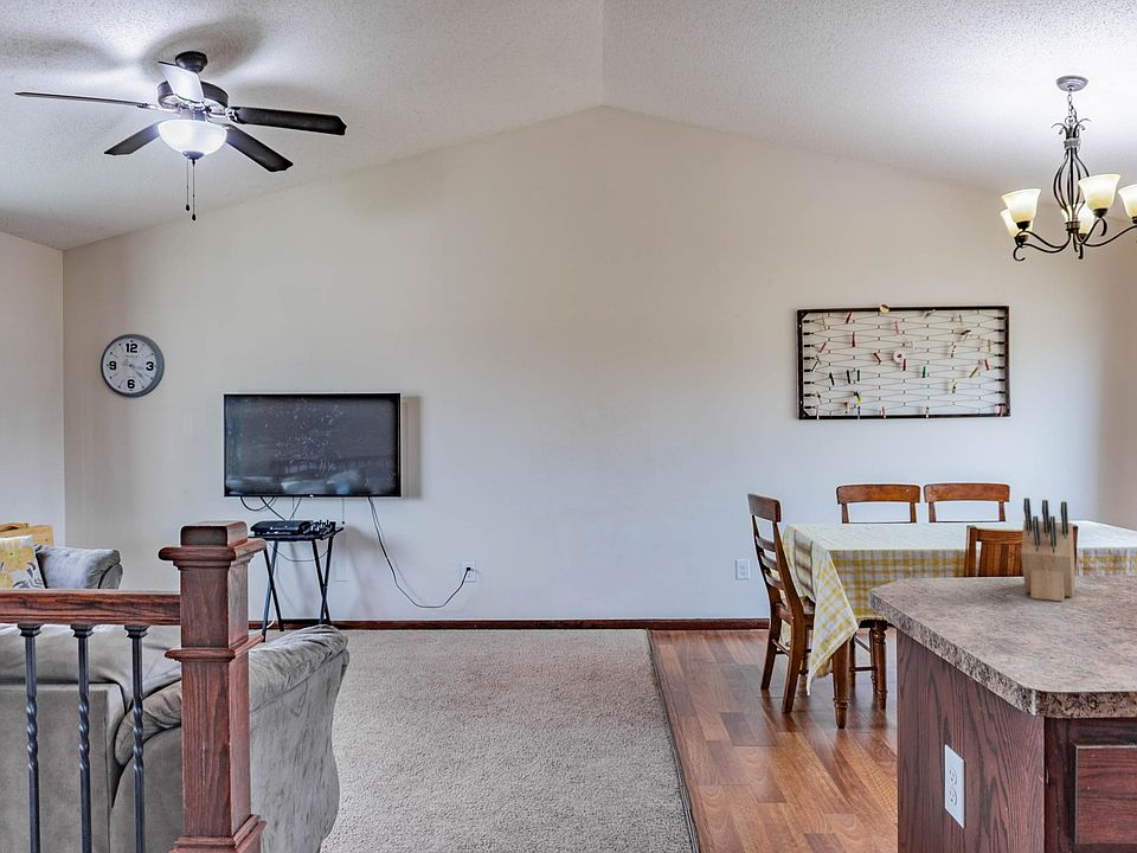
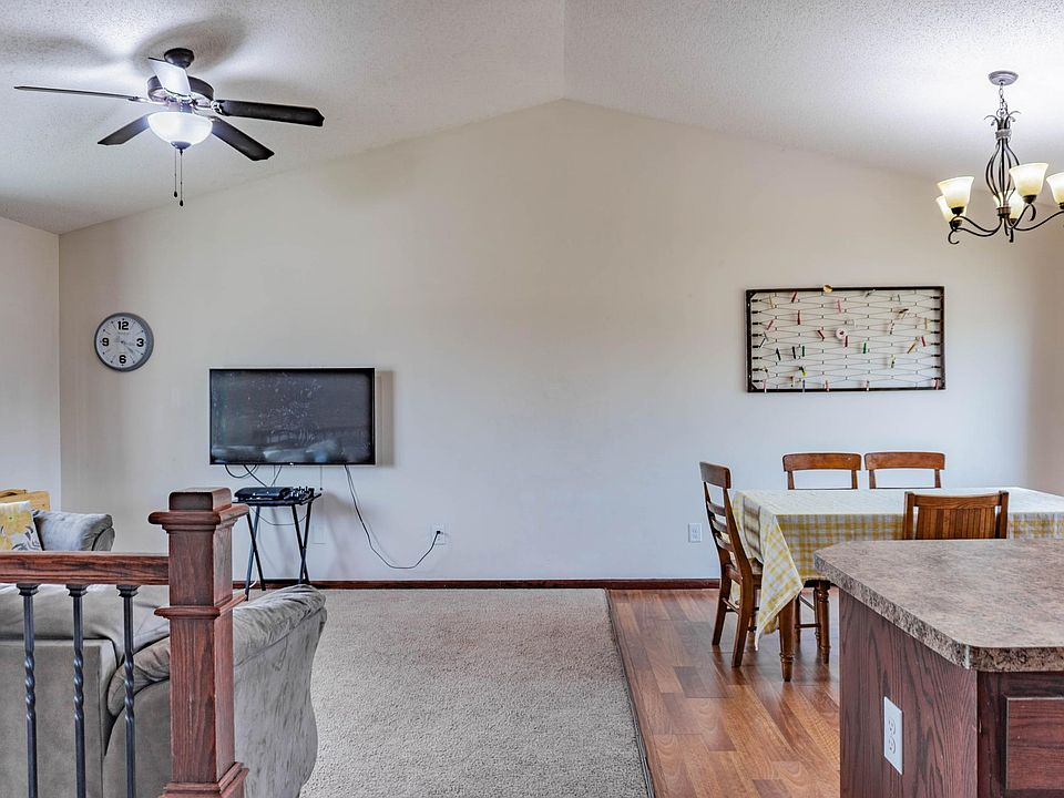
- knife block [1020,496,1077,603]
